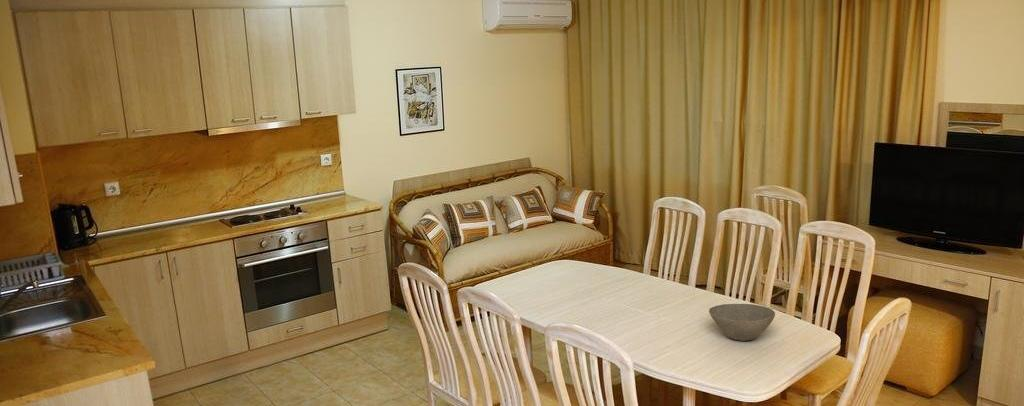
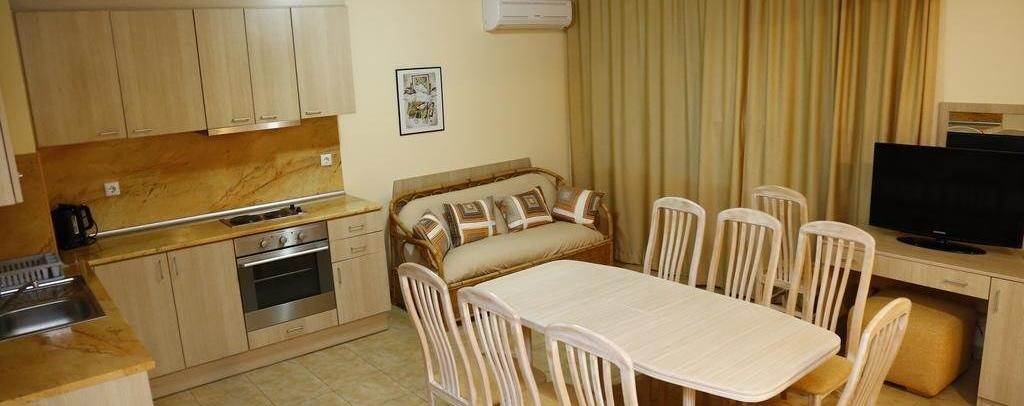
- bowl [708,303,776,342]
